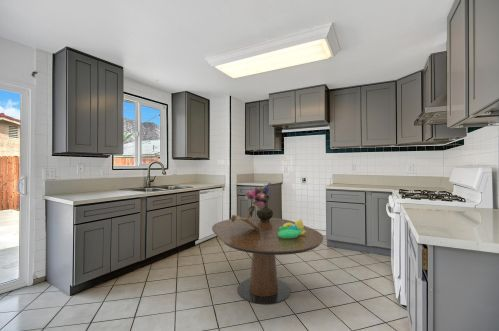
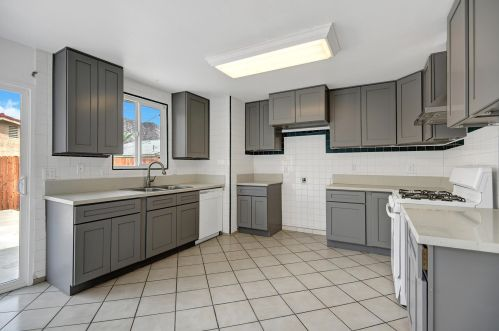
- bouquet [229,182,274,231]
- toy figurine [277,218,306,239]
- ceramic jug [256,204,274,222]
- dining table [211,216,324,305]
